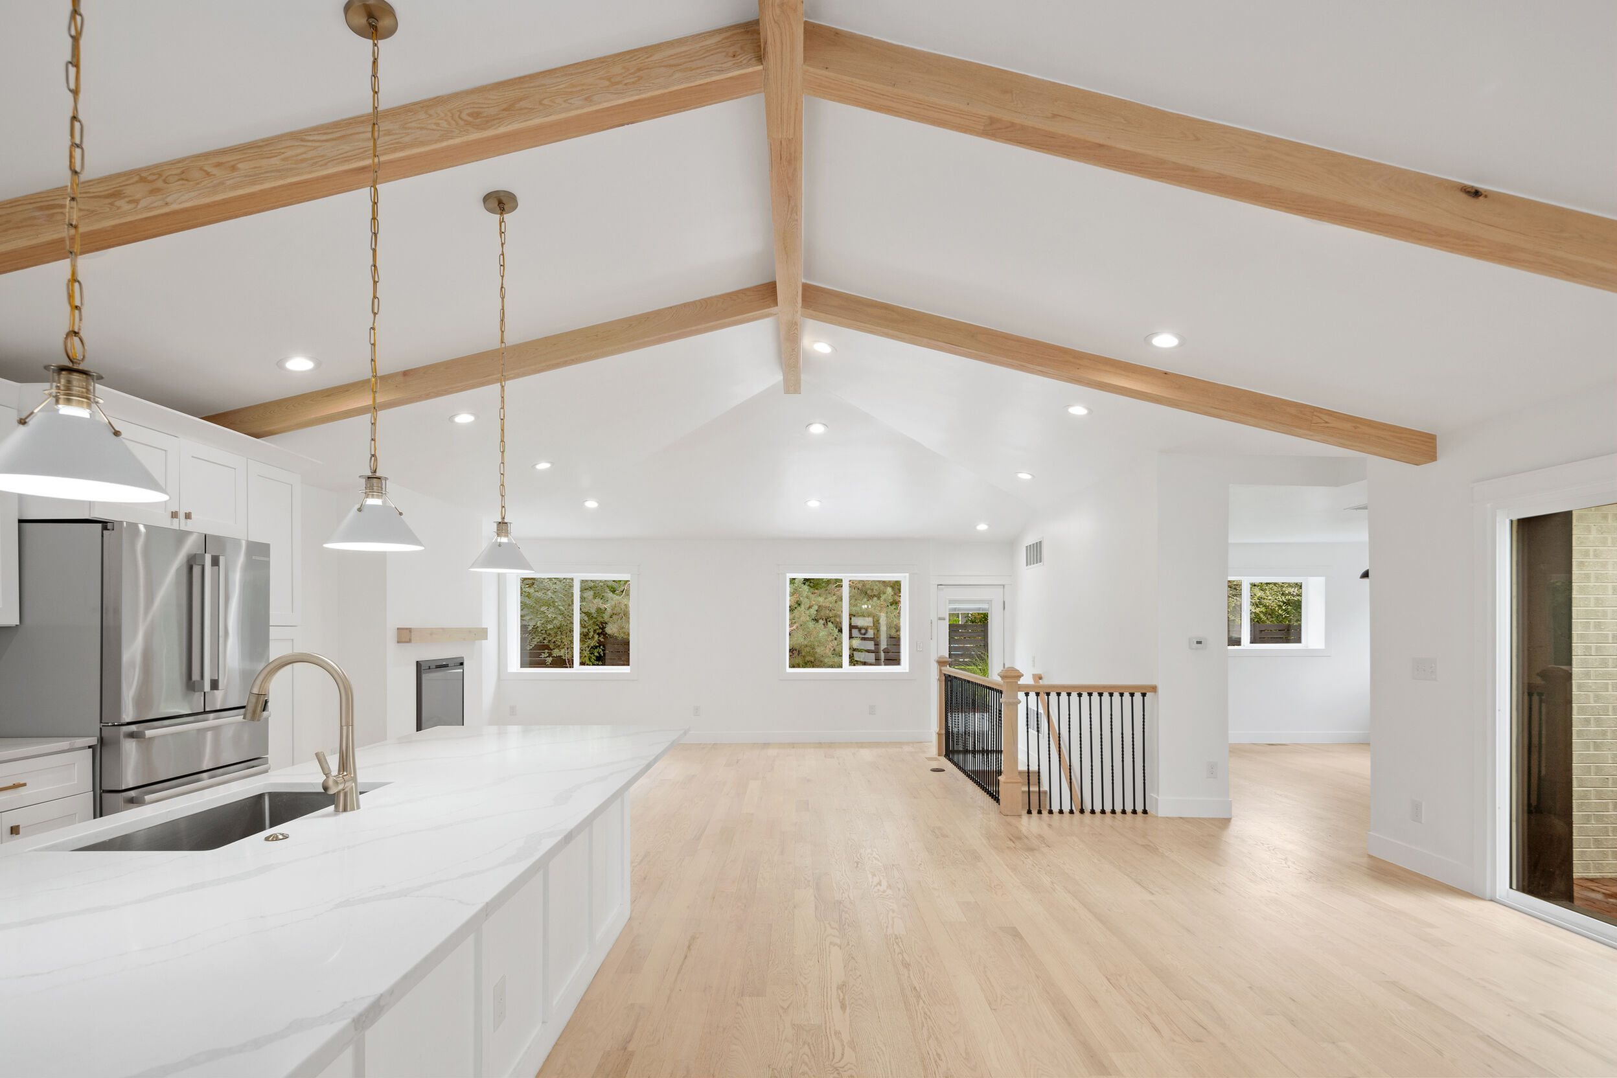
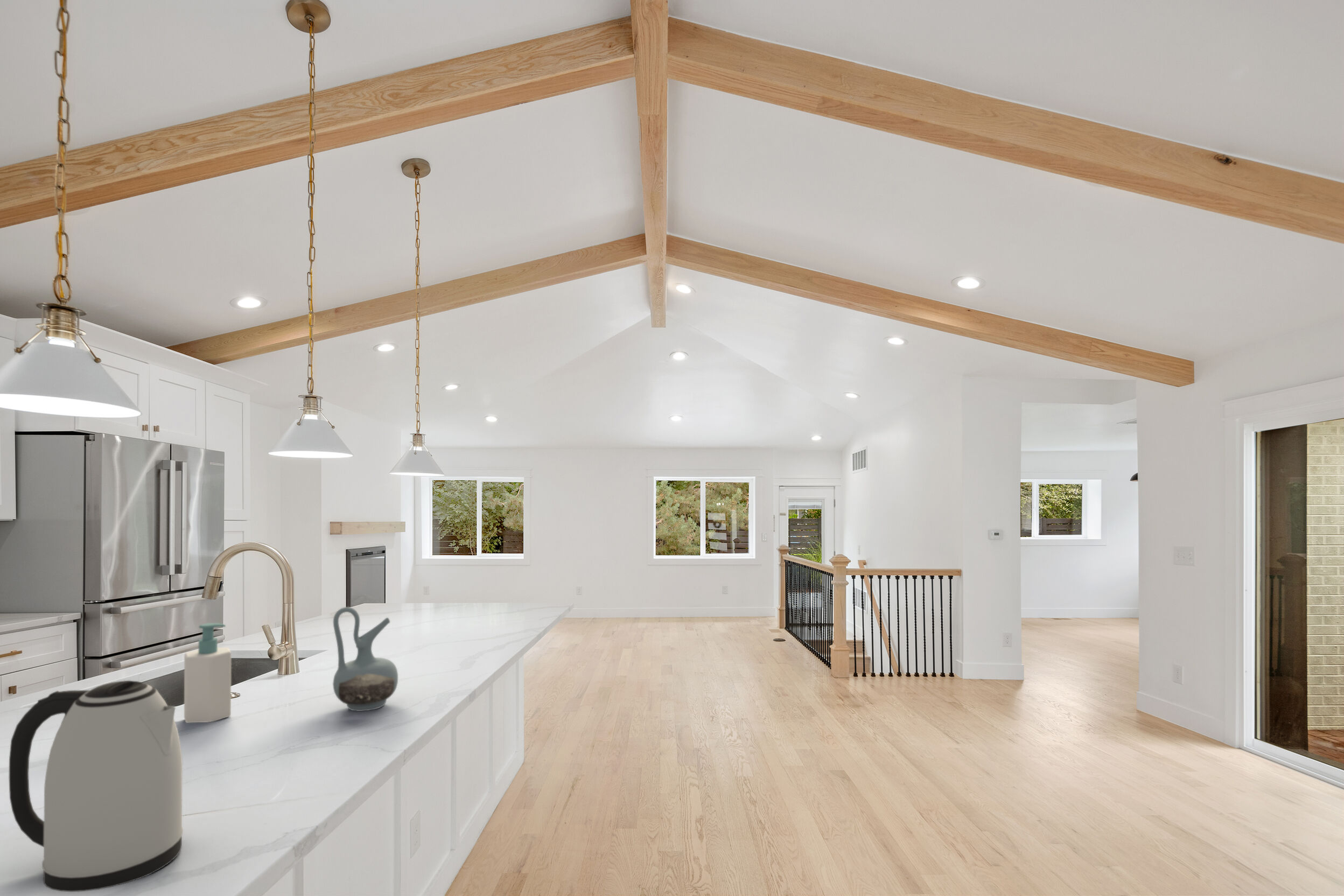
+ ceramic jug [332,606,398,712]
+ kettle [9,680,184,892]
+ soap bottle [184,622,232,724]
